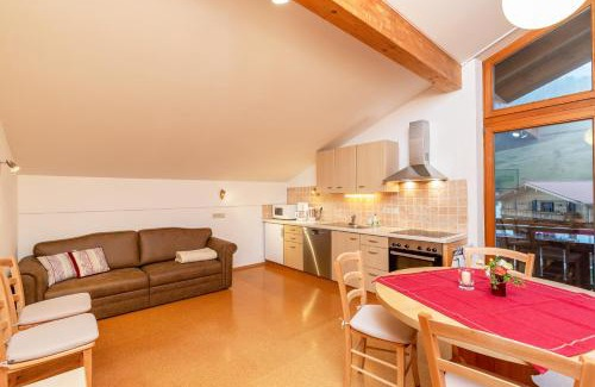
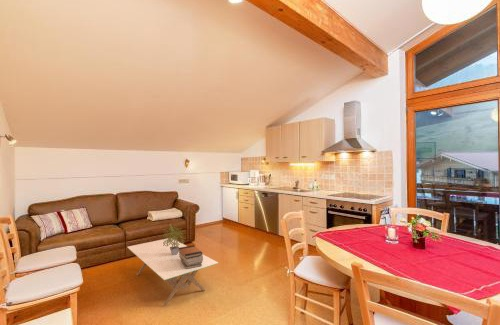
+ coffee table [126,237,219,307]
+ potted plant [161,224,185,255]
+ book stack [178,244,203,269]
